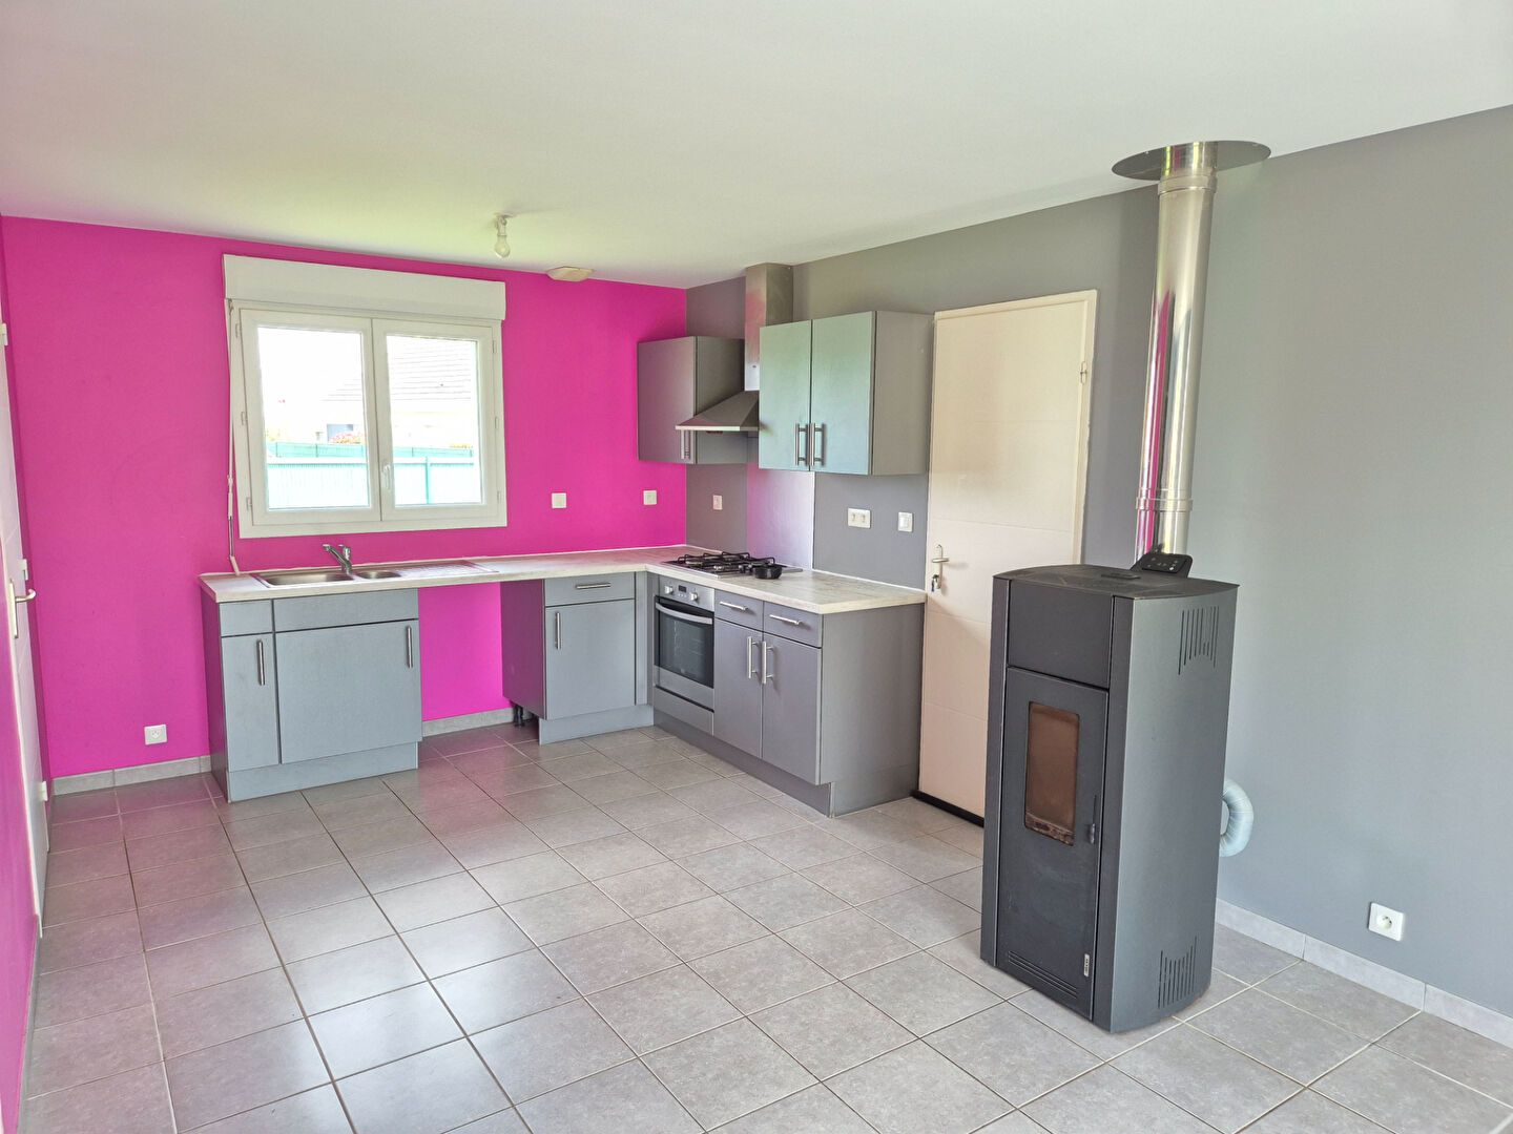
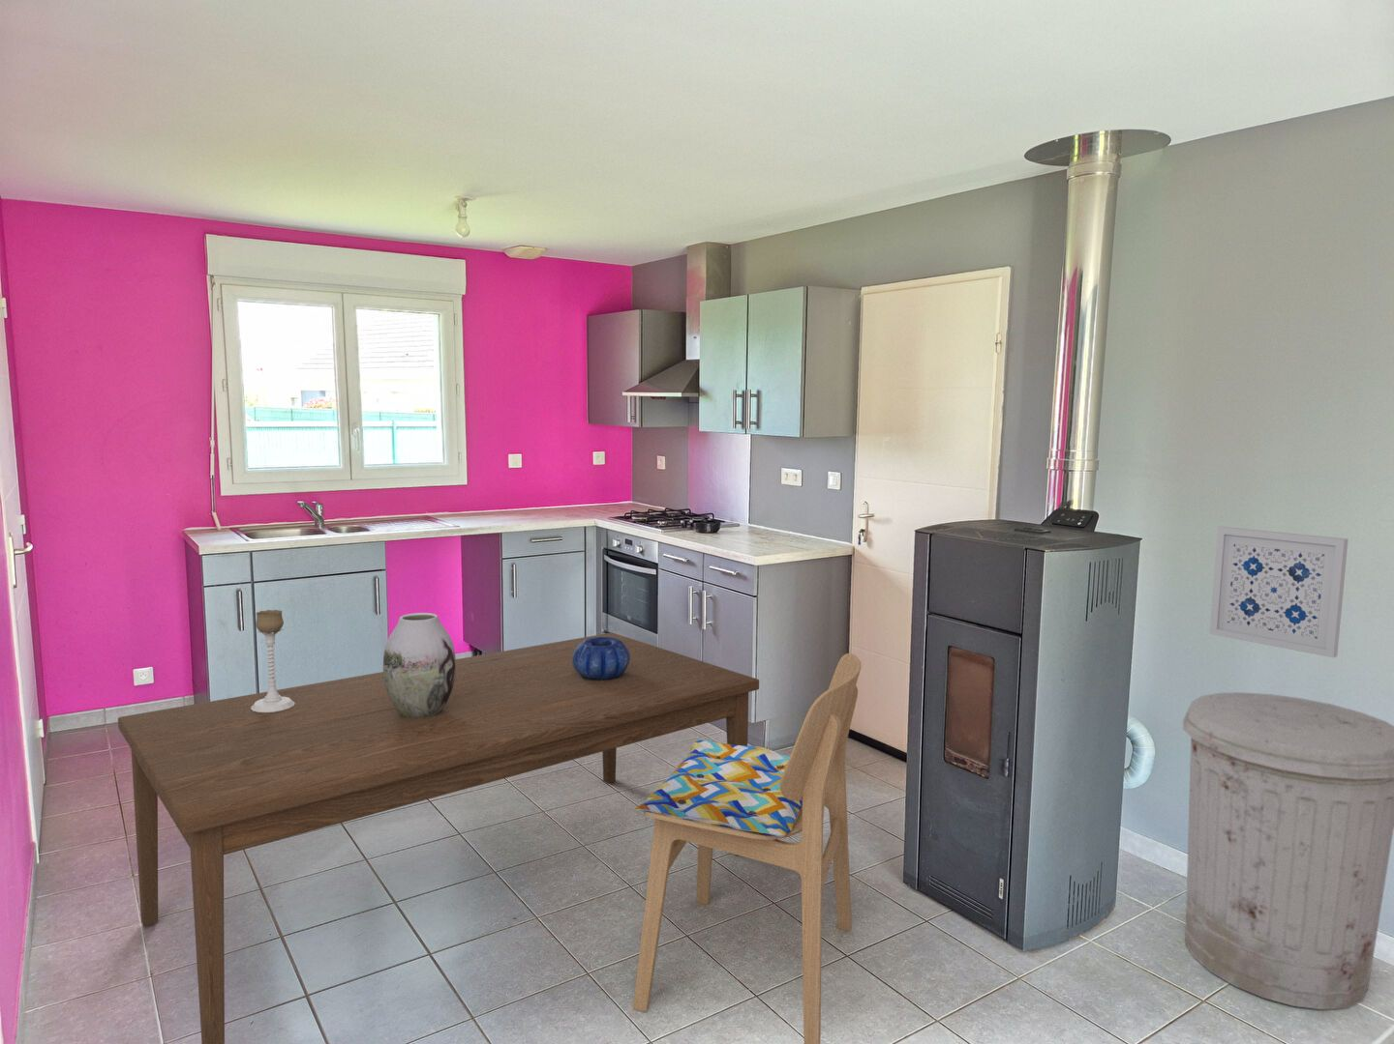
+ vase [382,612,456,718]
+ dining chair [632,653,863,1044]
+ candle holder [250,609,294,713]
+ wall art [1210,526,1349,658]
+ decorative bowl [572,637,630,680]
+ dining table [117,632,760,1044]
+ trash can [1182,691,1394,1010]
